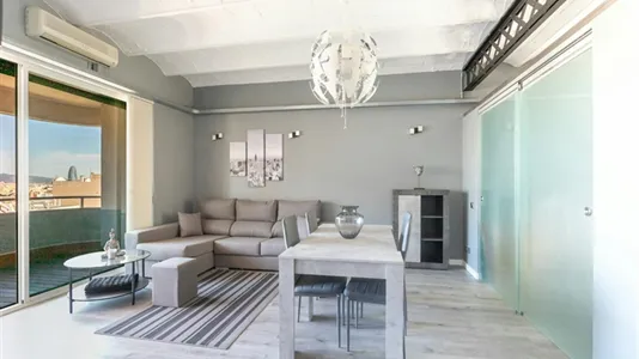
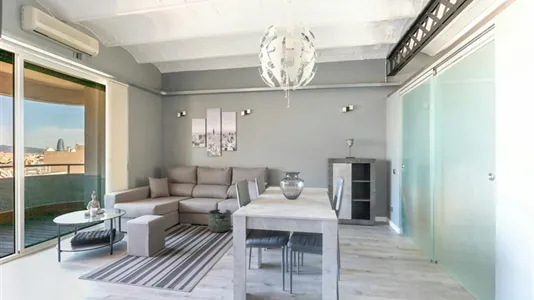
+ basket [207,208,232,233]
